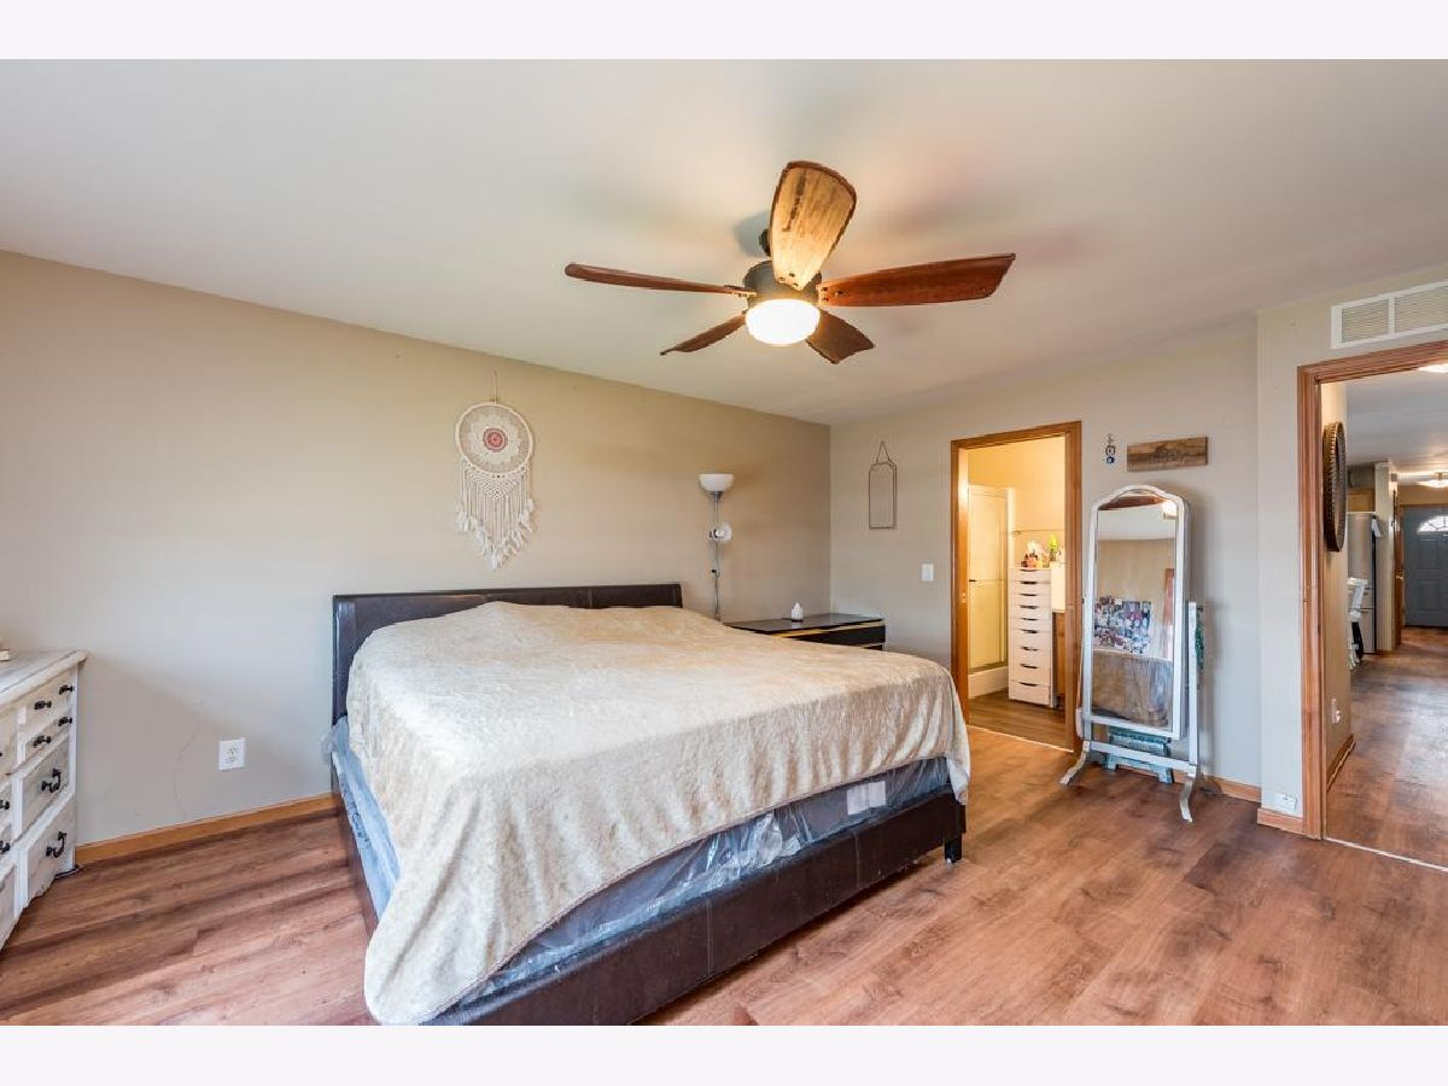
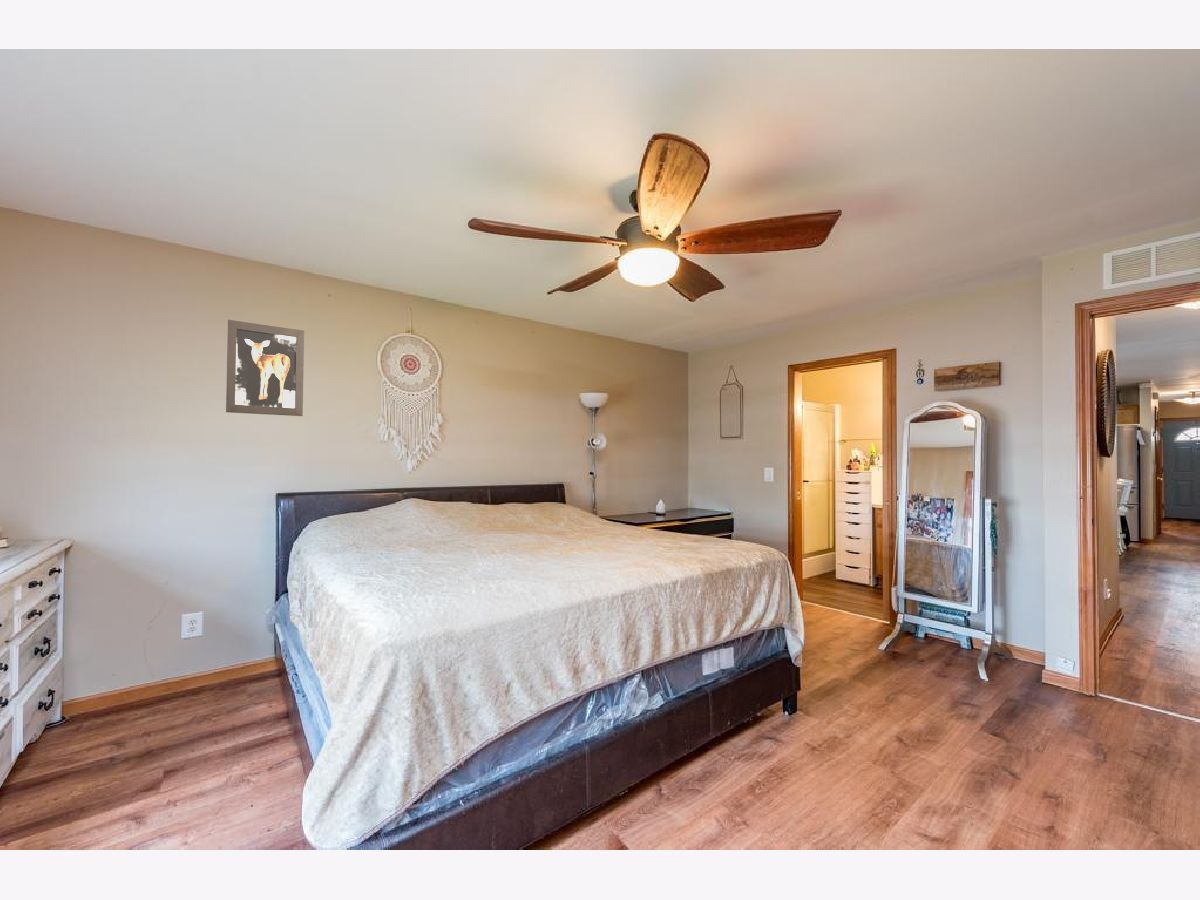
+ wall art [225,319,305,417]
